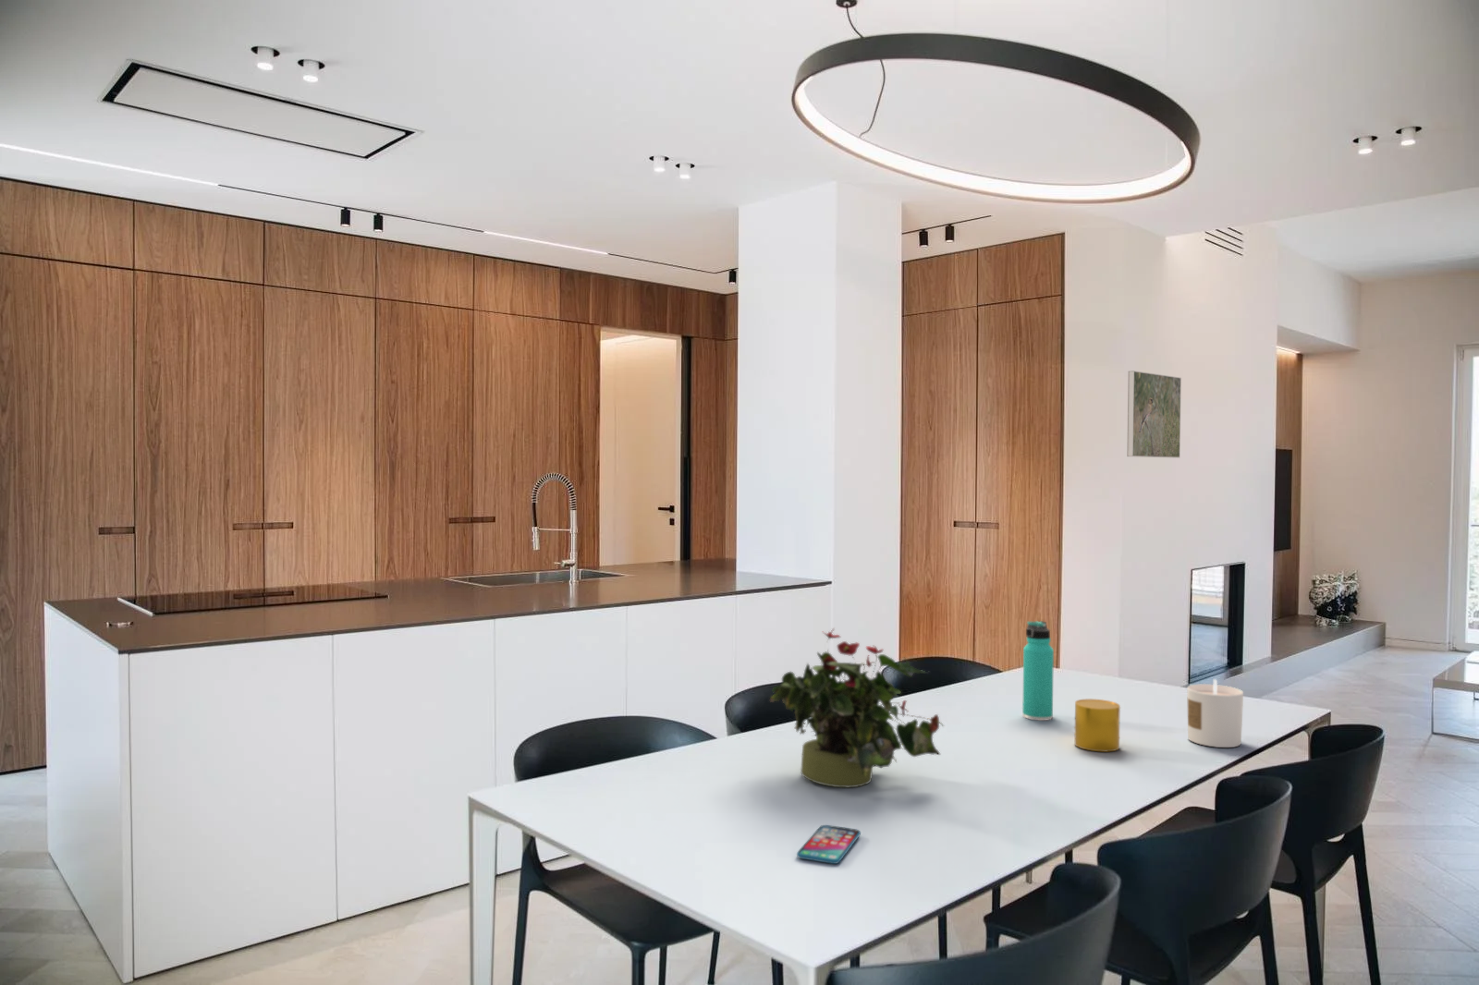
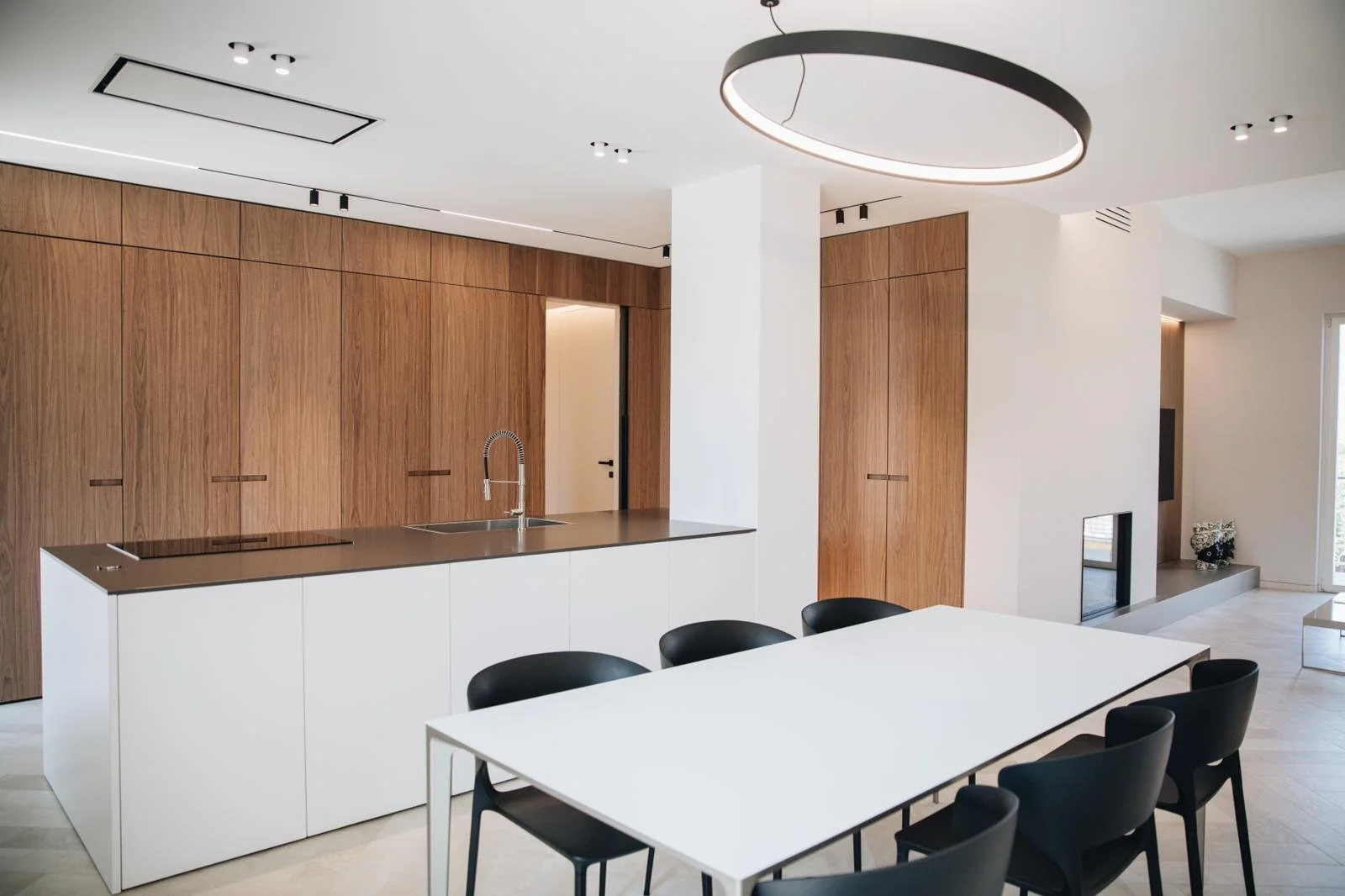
- candle [1186,678,1244,749]
- cup [1074,698,1122,753]
- potted plant [769,628,945,788]
- smartphone [796,824,861,865]
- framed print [1126,369,1182,458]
- thermos bottle [1022,620,1055,721]
